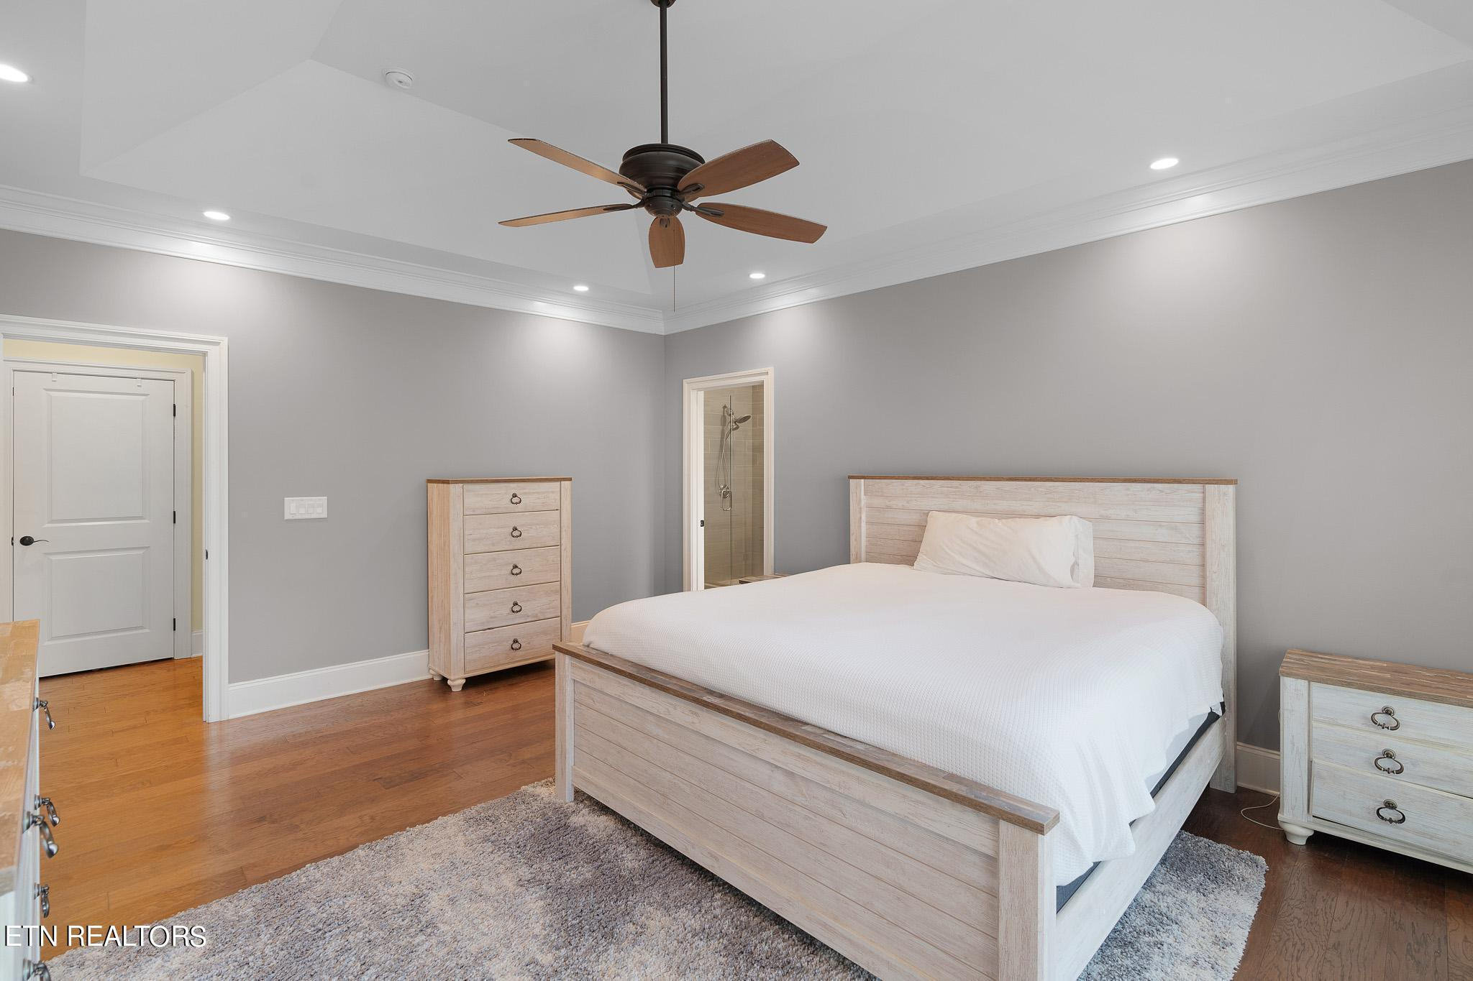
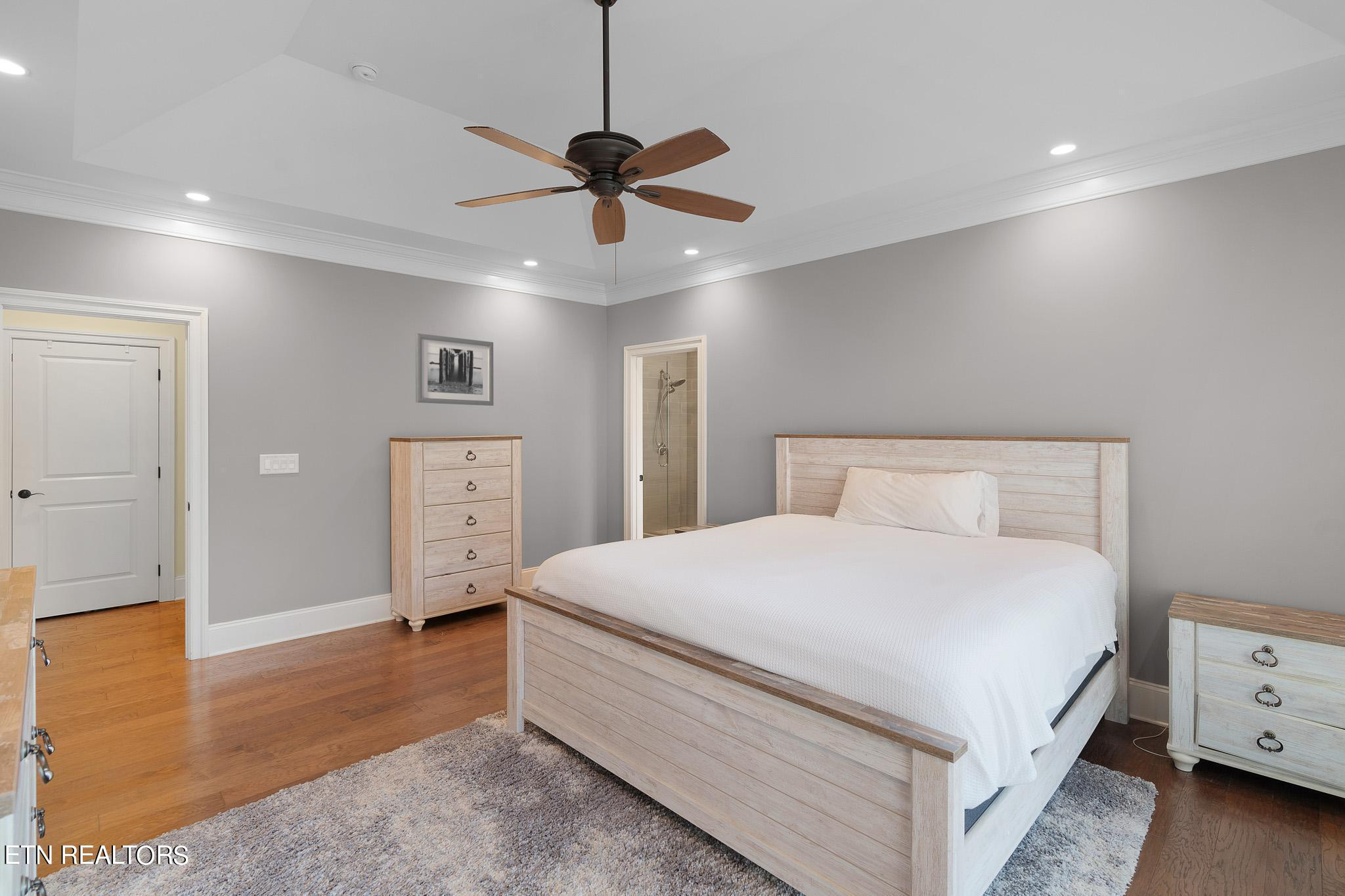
+ wall art [415,333,494,406]
